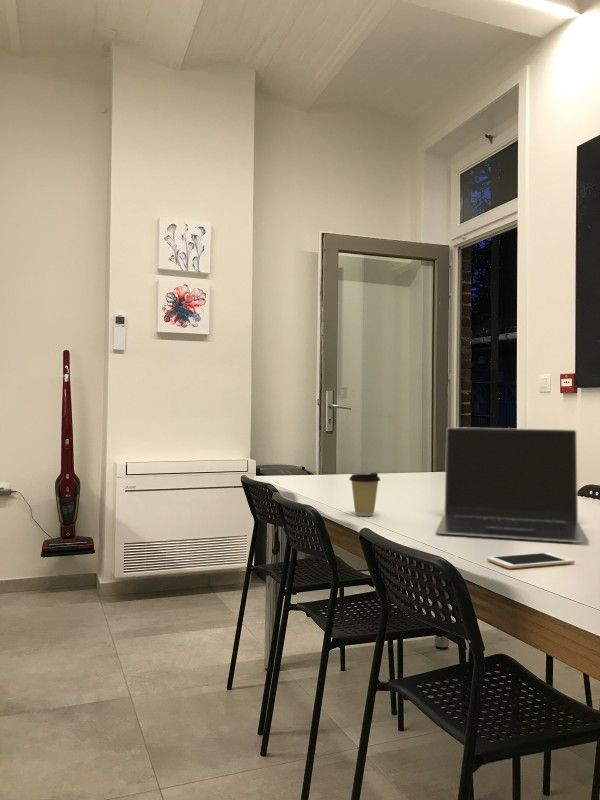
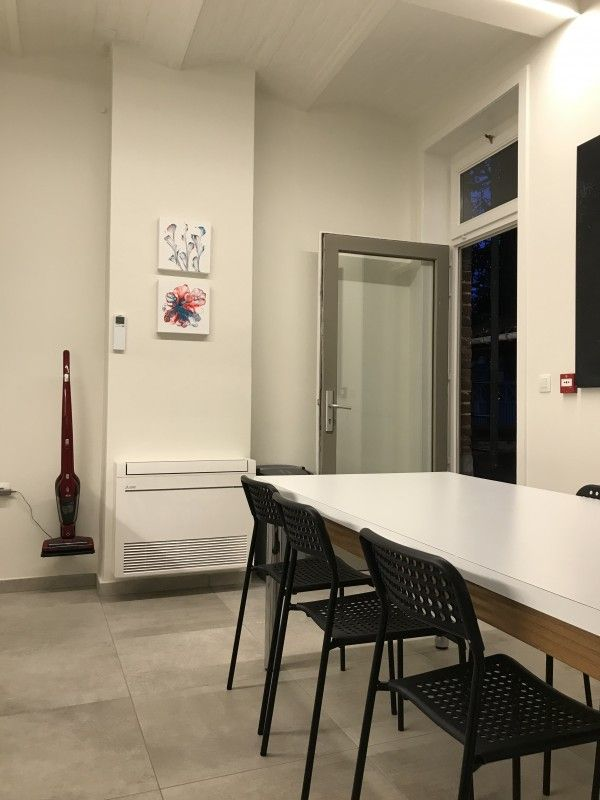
- cell phone [486,551,576,570]
- coffee cup [348,472,381,517]
- laptop [435,426,590,544]
